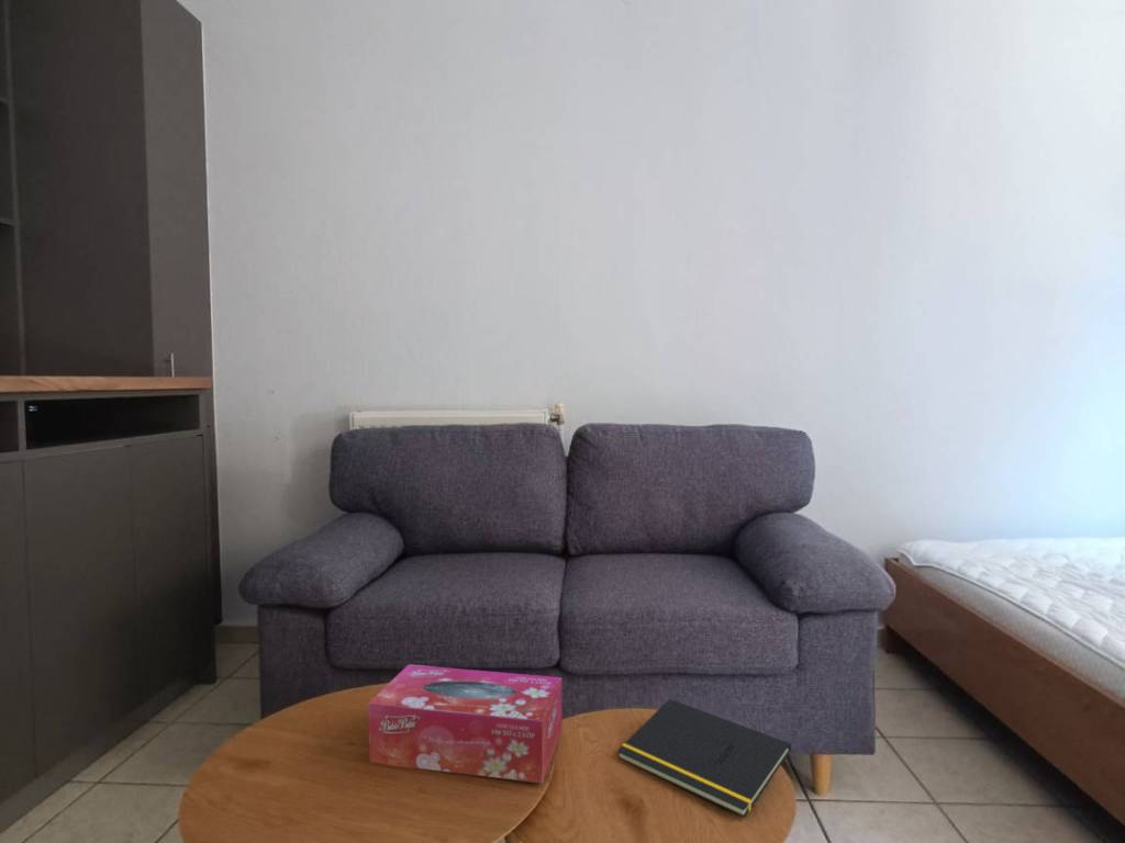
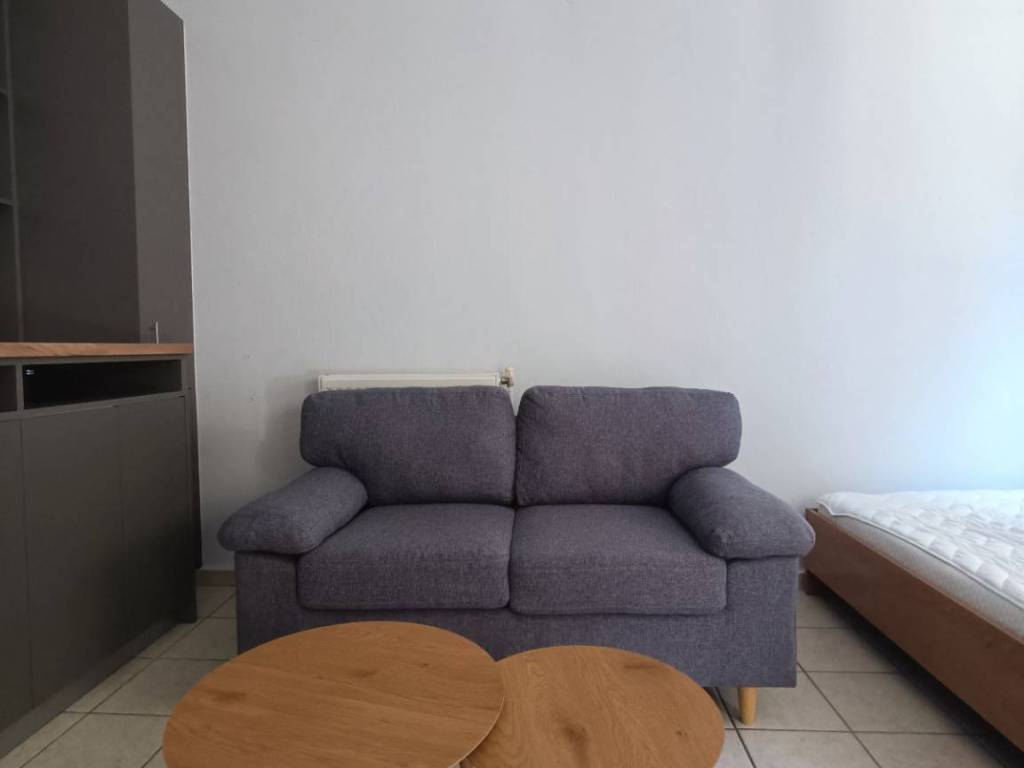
- tissue box [368,663,562,785]
- notepad [616,698,792,819]
